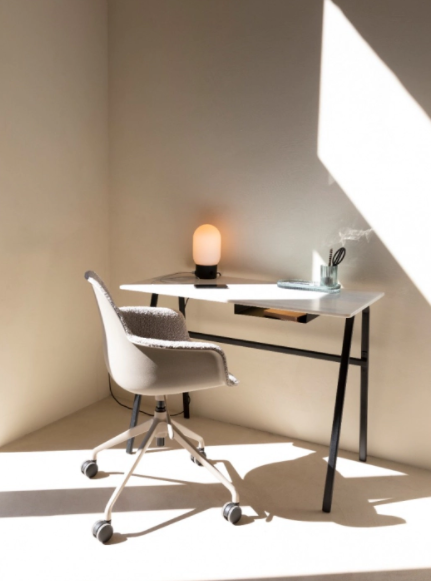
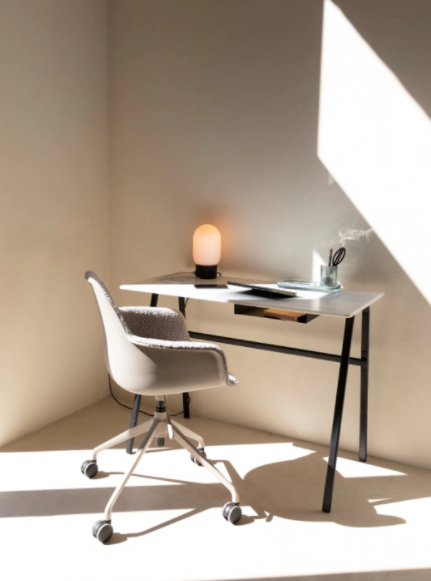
+ notepad [226,280,297,301]
